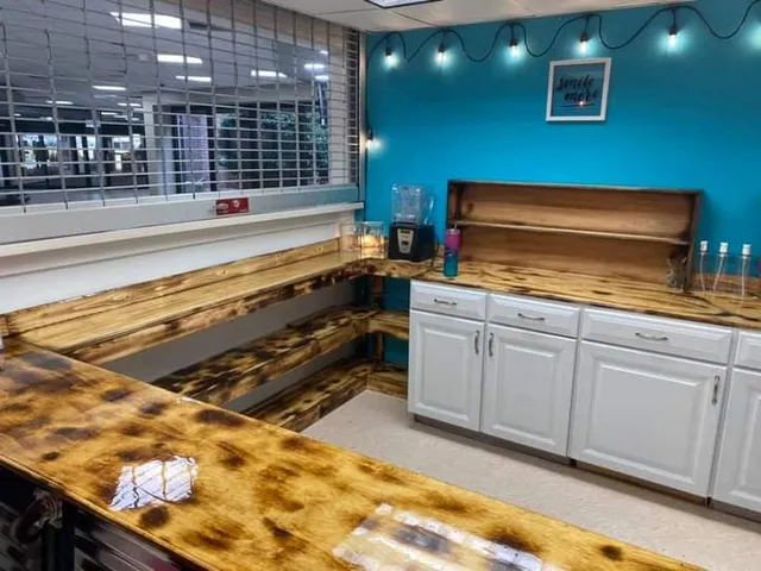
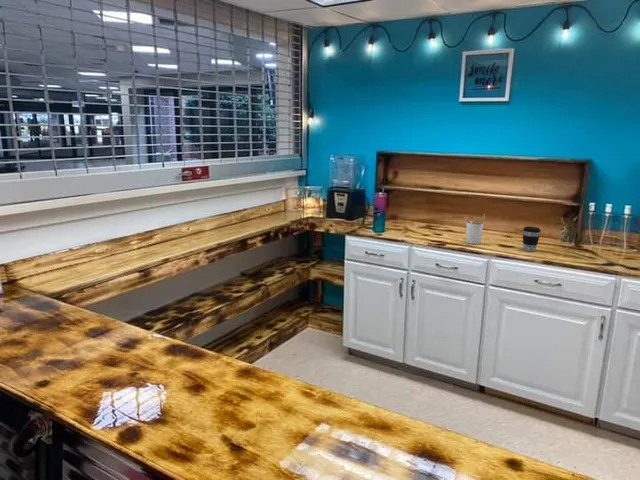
+ utensil holder [463,213,487,245]
+ coffee cup [522,226,542,253]
